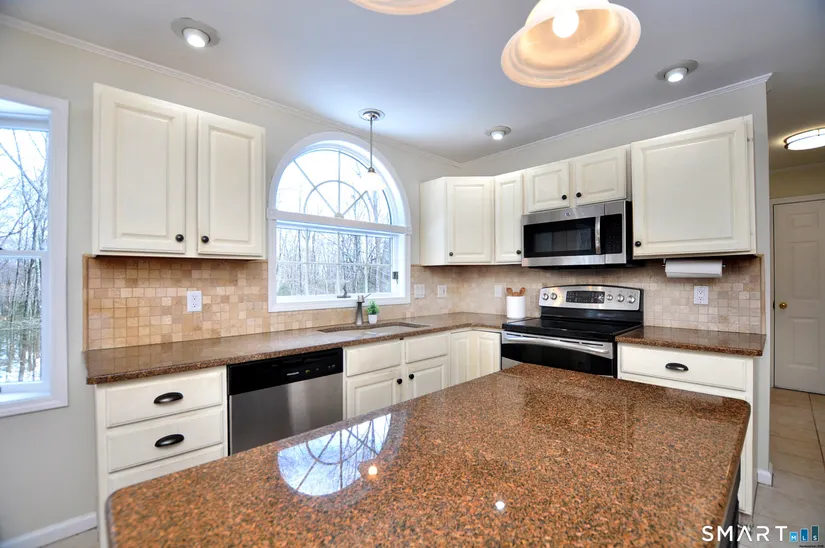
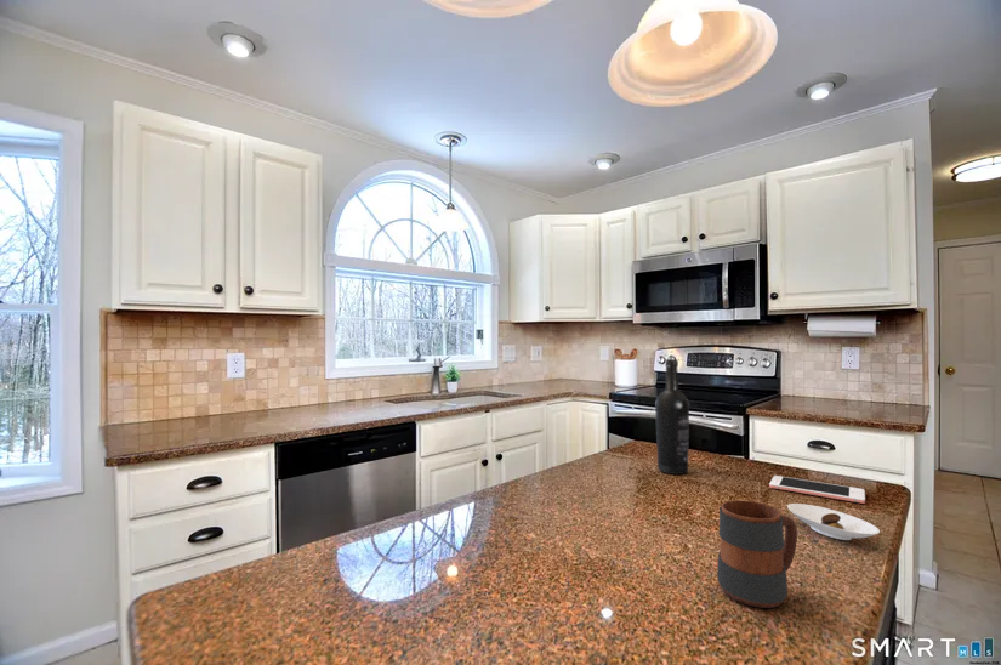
+ mug [716,499,798,609]
+ saucer [786,502,881,541]
+ cell phone [768,474,866,505]
+ wine bottle [654,358,690,476]
